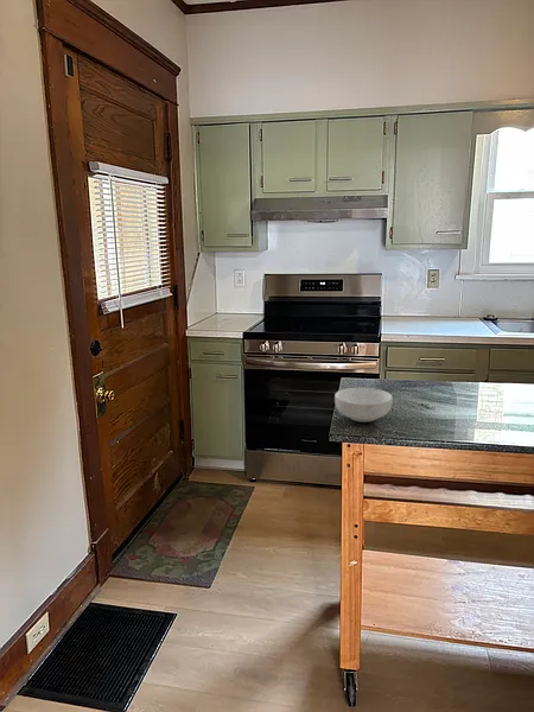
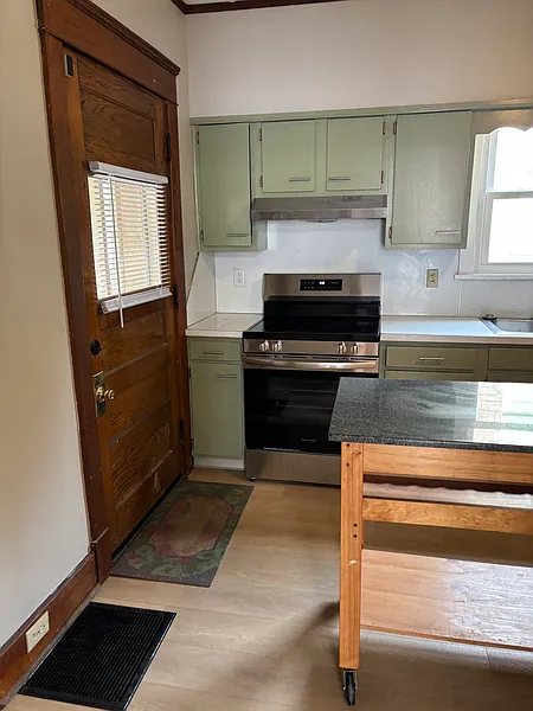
- cereal bowl [333,387,393,424]
